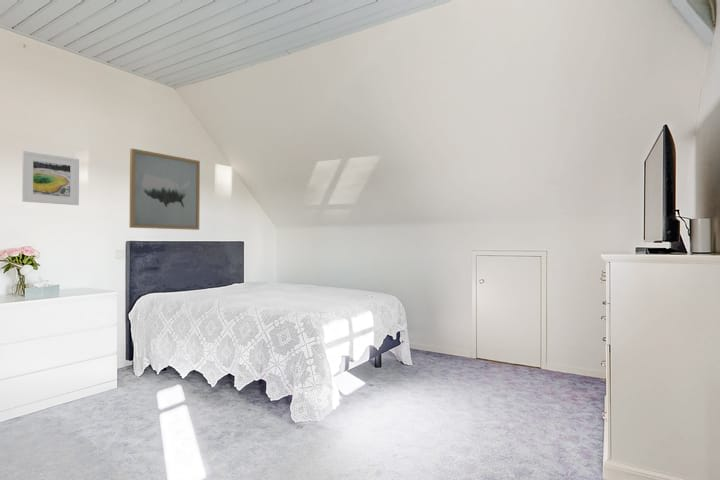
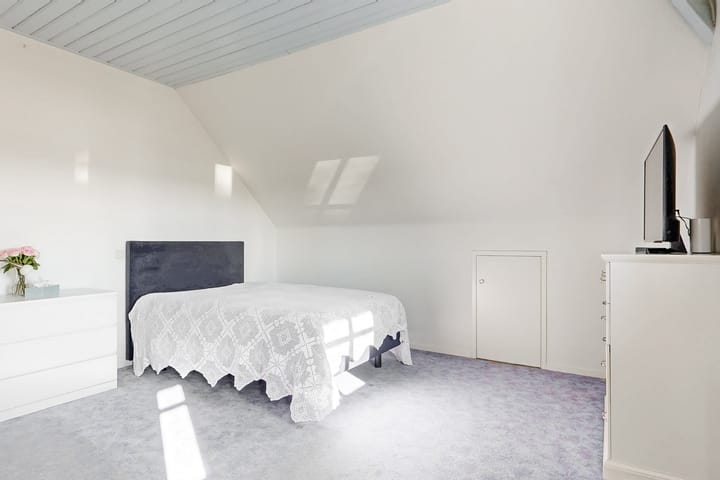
- wall art [129,147,201,231]
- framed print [21,150,80,206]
